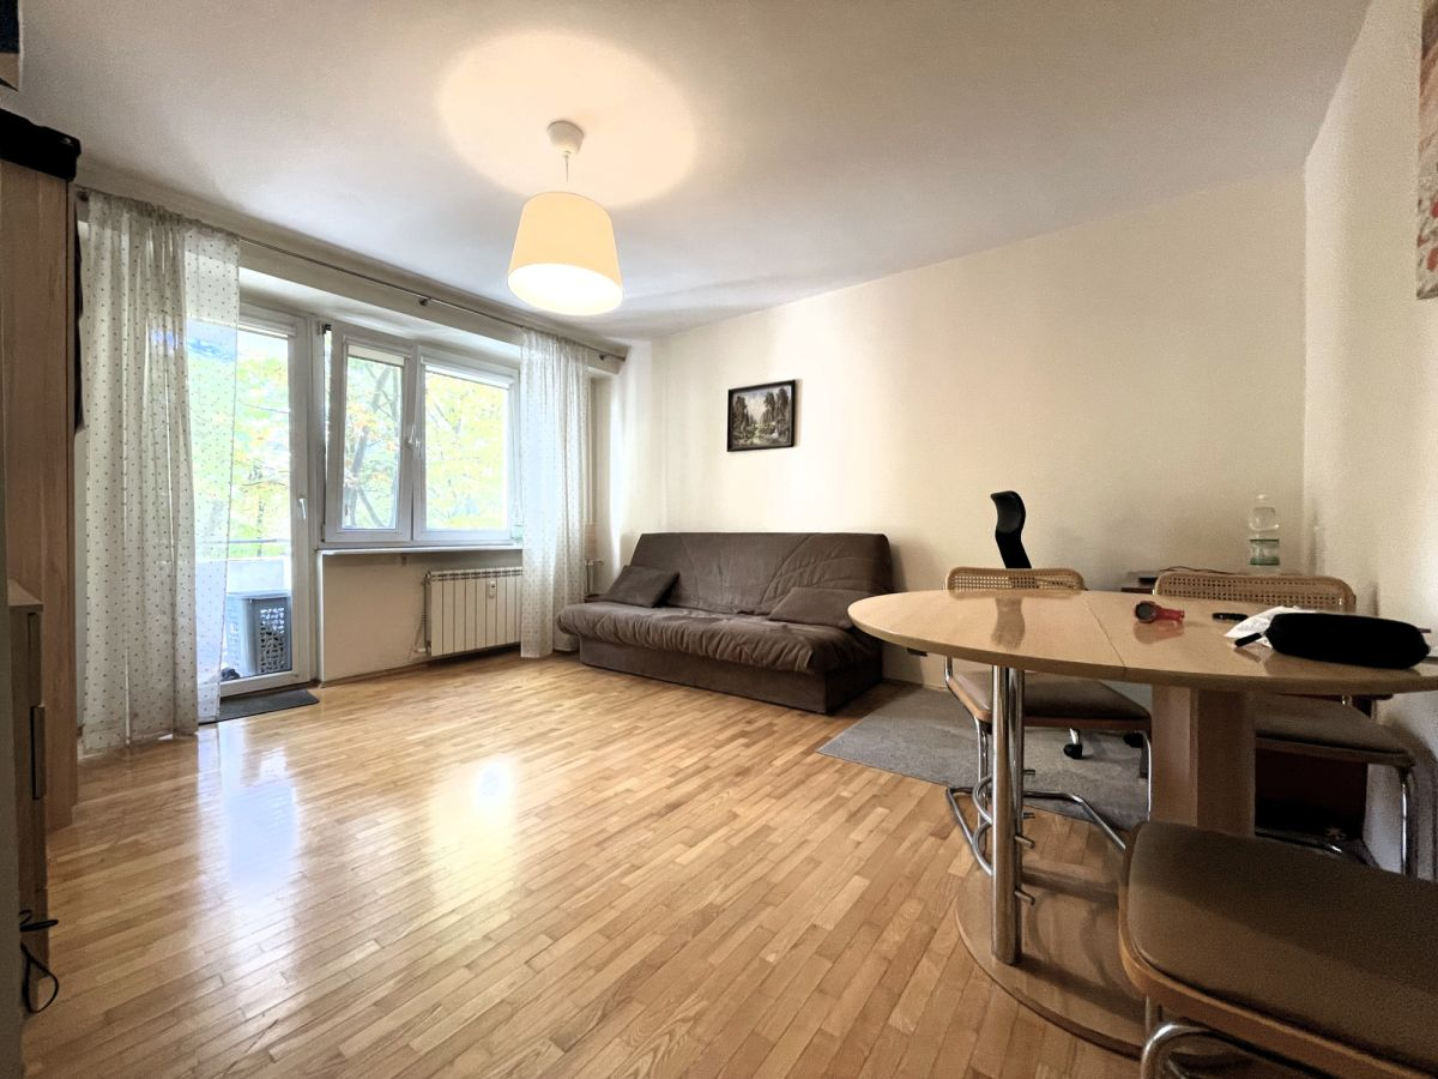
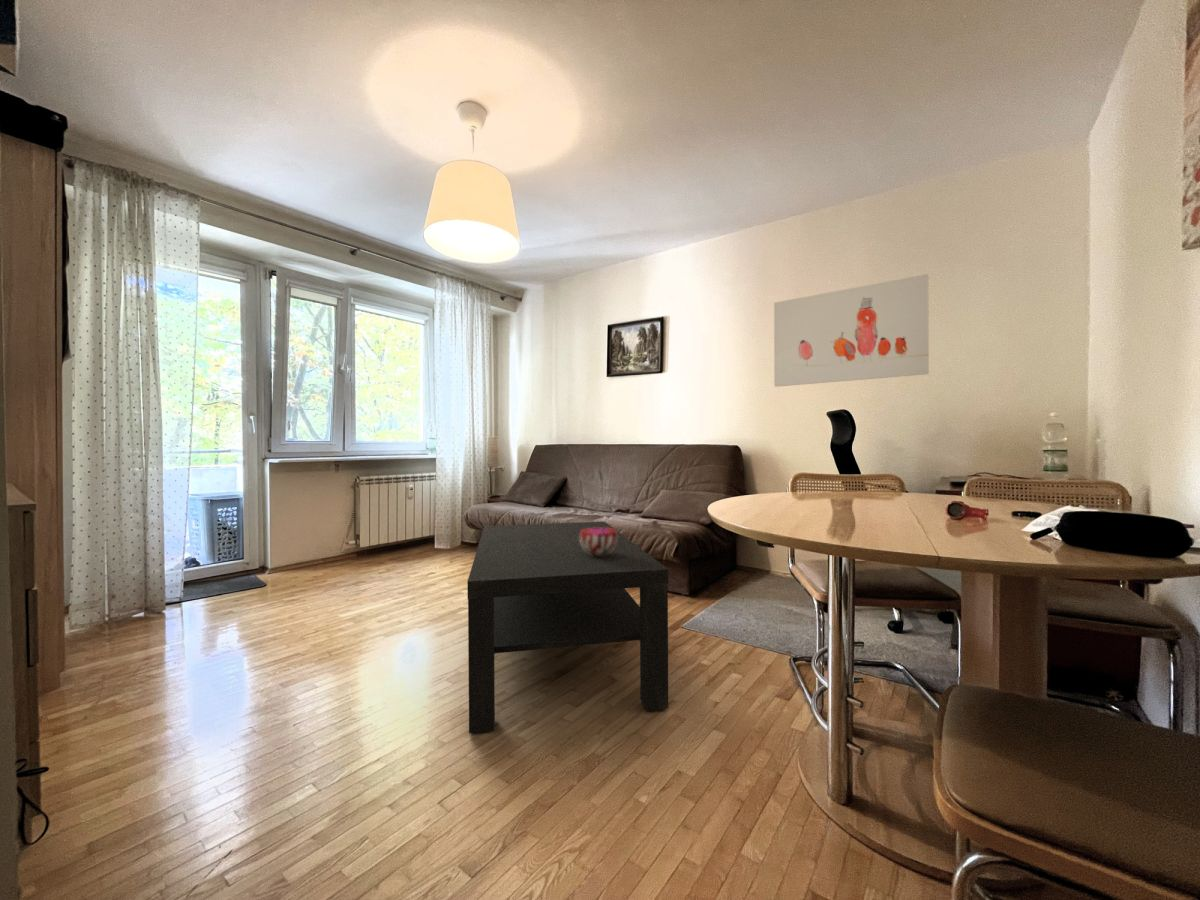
+ wall art [773,273,930,388]
+ coffee table [466,521,669,734]
+ decorative bowl [580,528,617,555]
